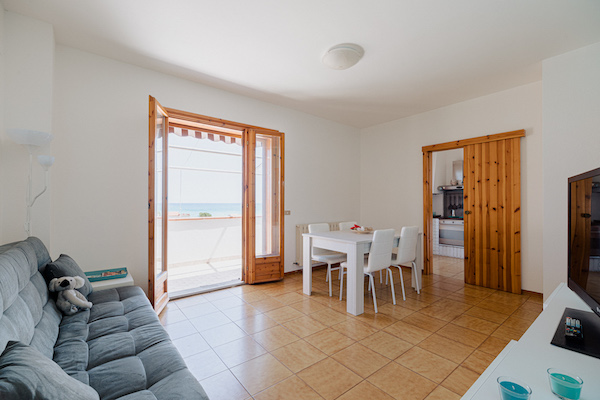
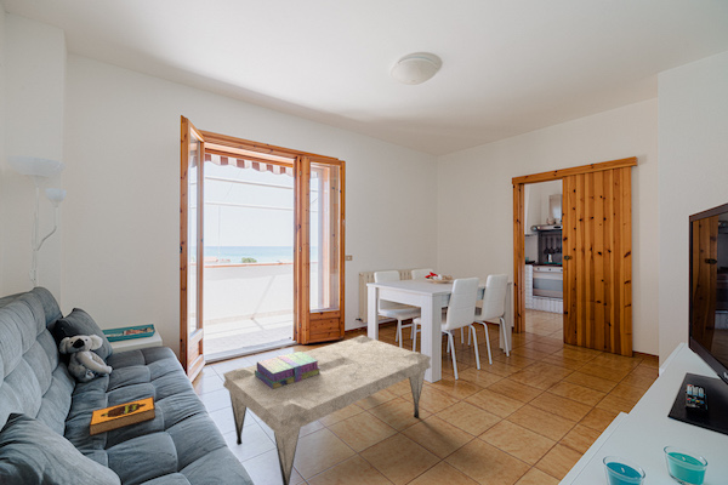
+ coffee table [222,333,432,485]
+ hardback book [89,395,157,436]
+ stack of books [255,350,320,389]
